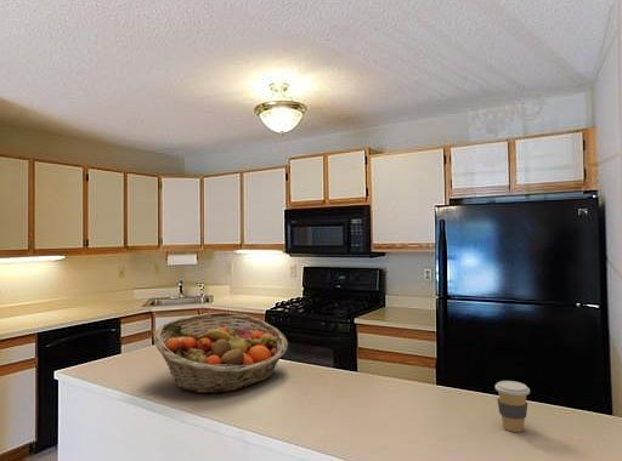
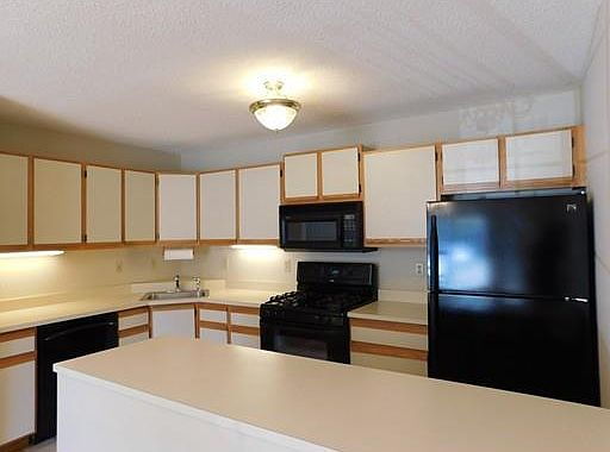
- coffee cup [494,380,531,433]
- fruit basket [152,311,289,394]
